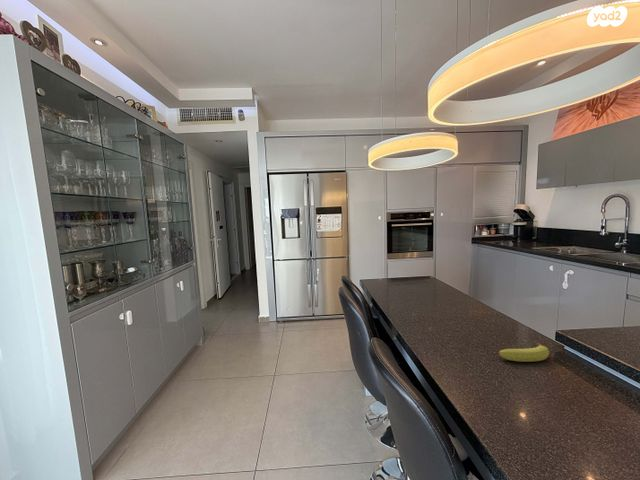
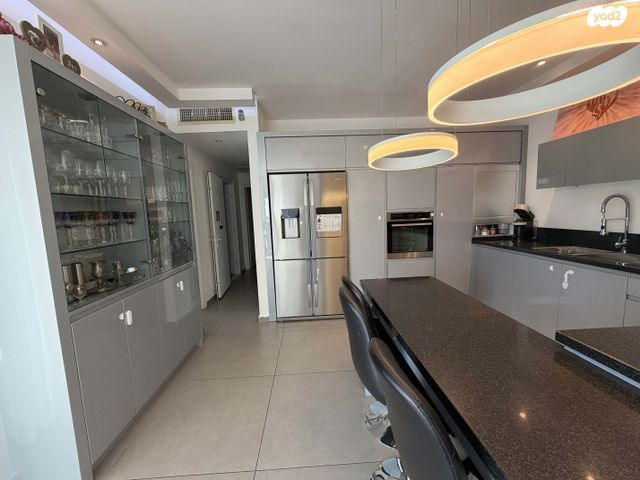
- fruit [497,341,550,363]
